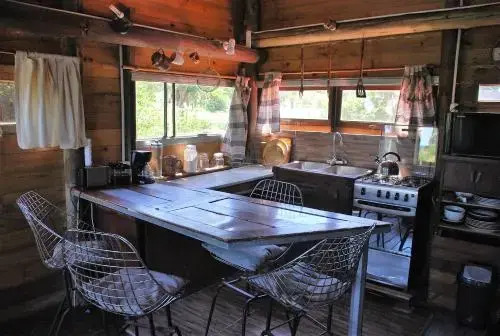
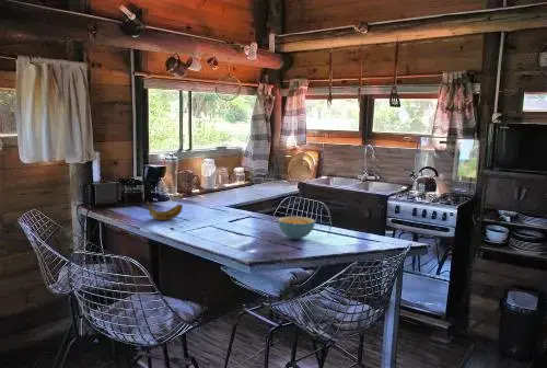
+ banana [146,199,184,221]
+ cereal bowl [277,216,316,240]
